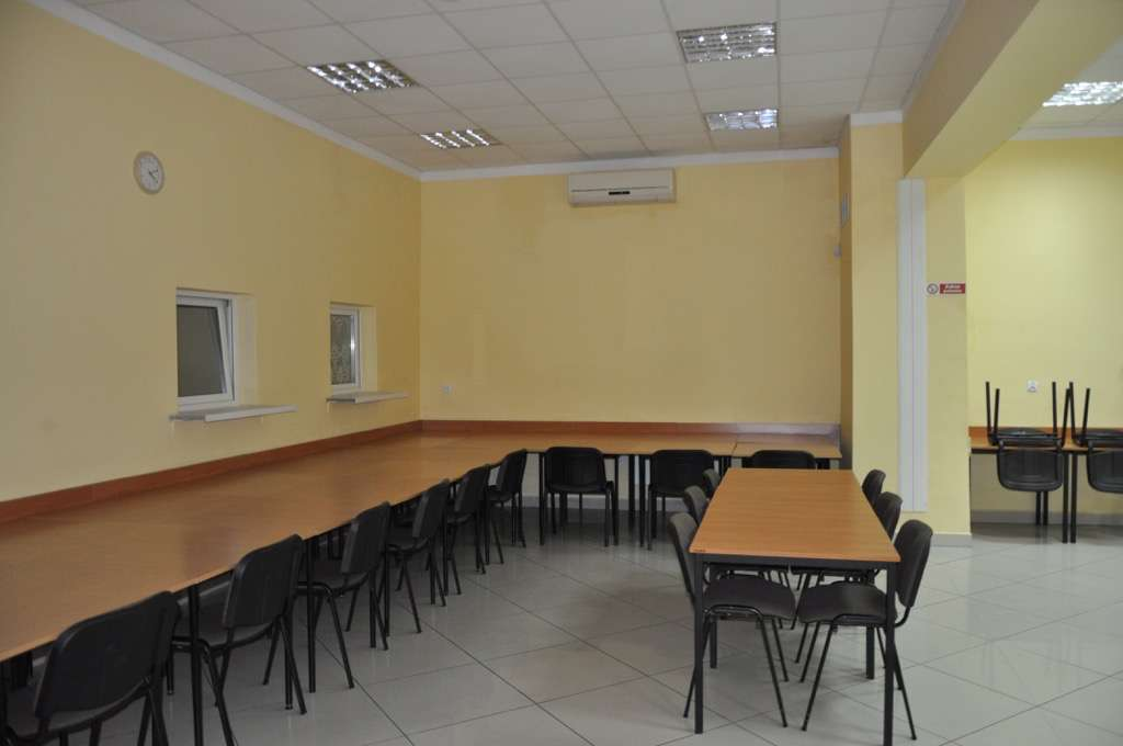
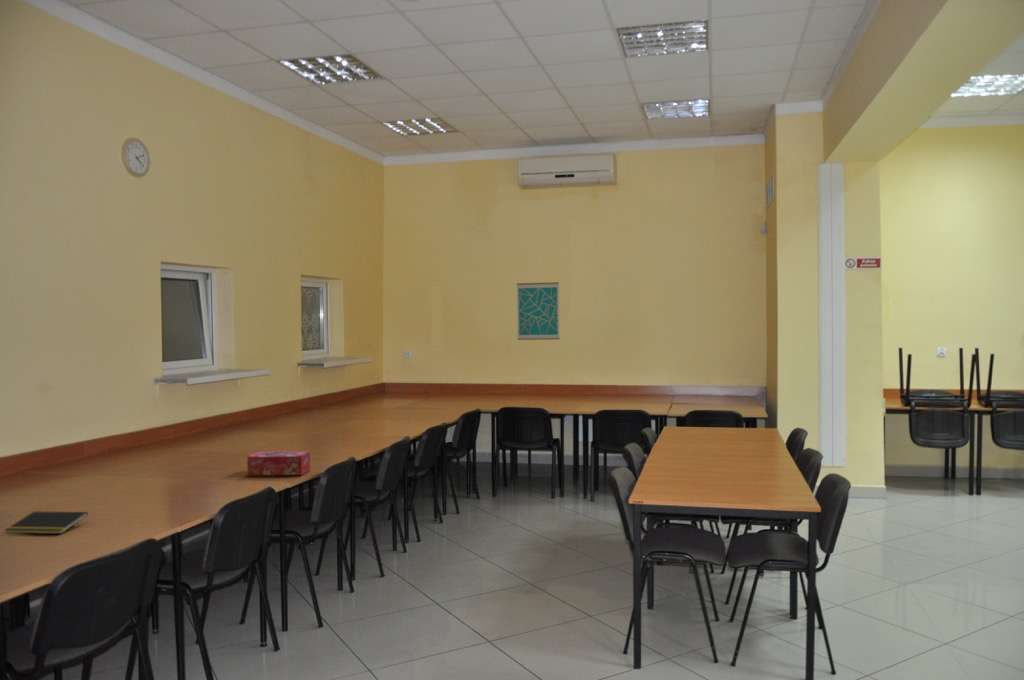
+ wall art [516,281,561,341]
+ notepad [4,511,89,535]
+ tissue box [246,450,311,476]
